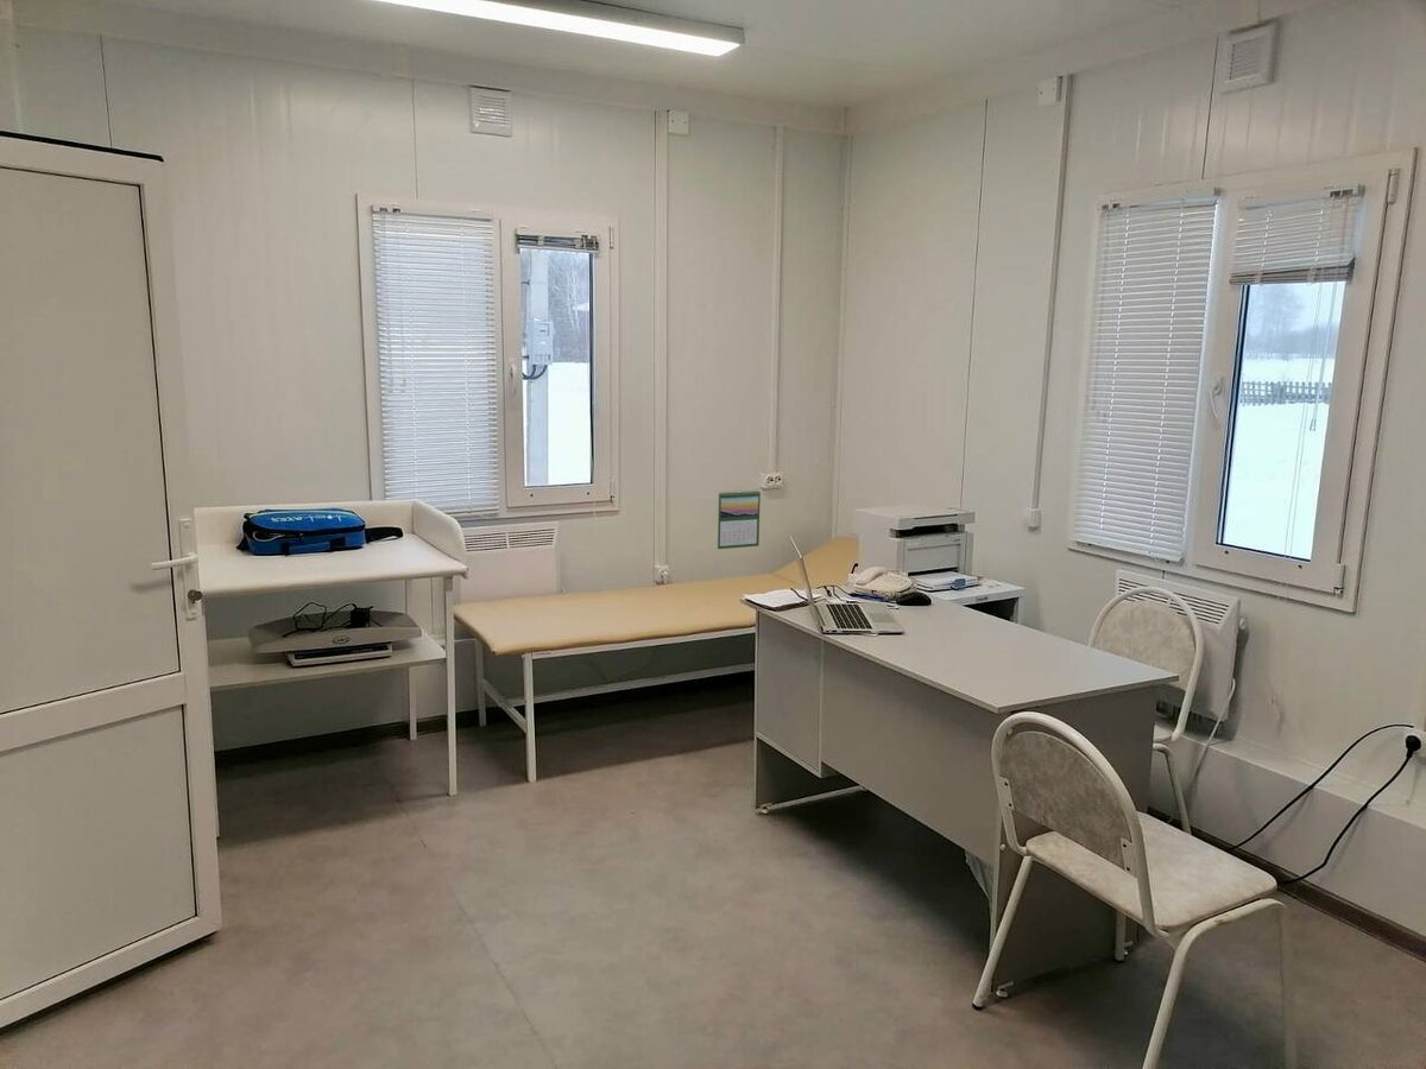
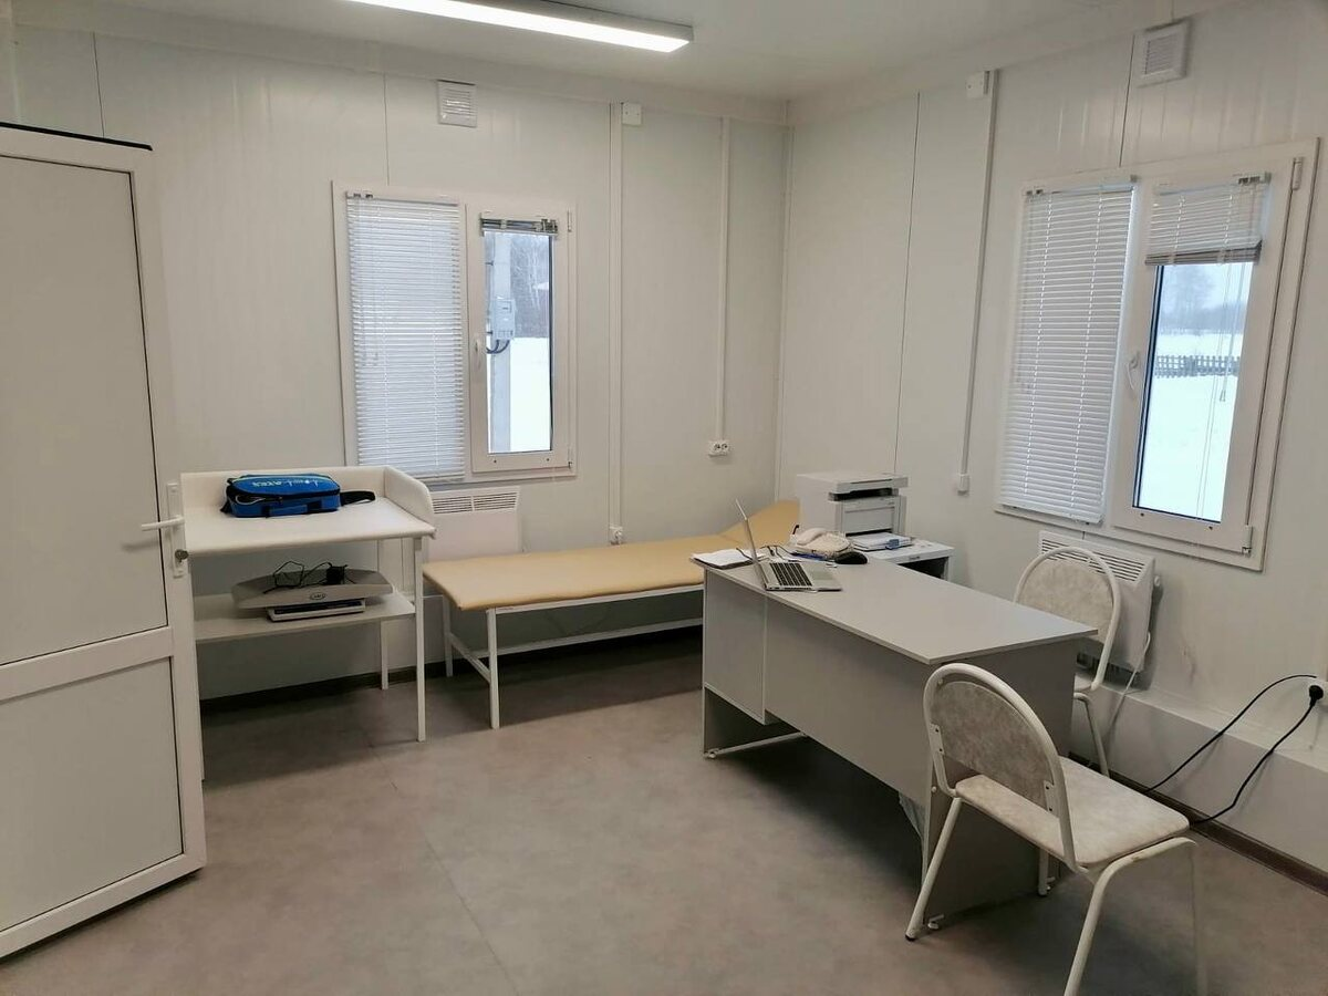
- calendar [717,488,762,550]
